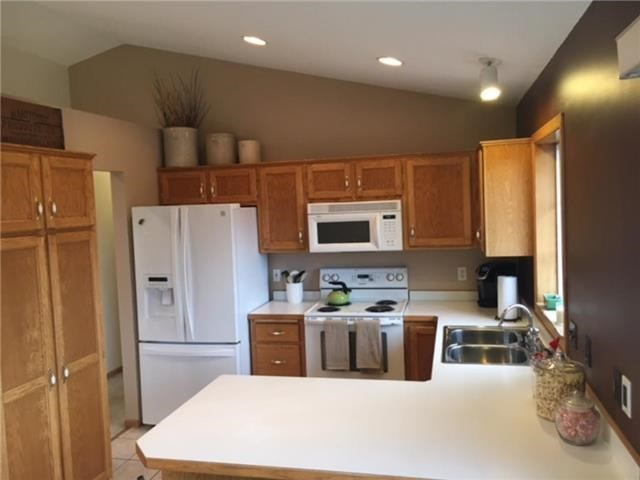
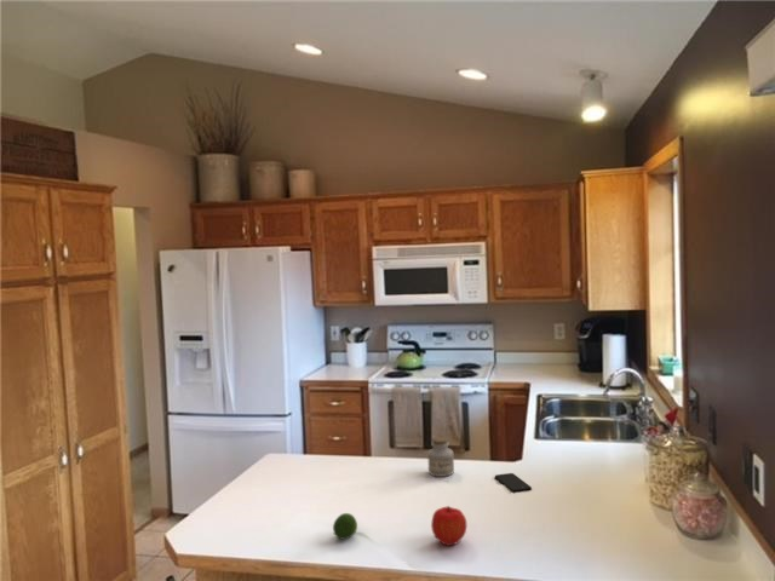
+ jar [426,437,455,478]
+ fruit [430,505,467,547]
+ smartphone [494,472,533,494]
+ fruit [332,512,358,541]
